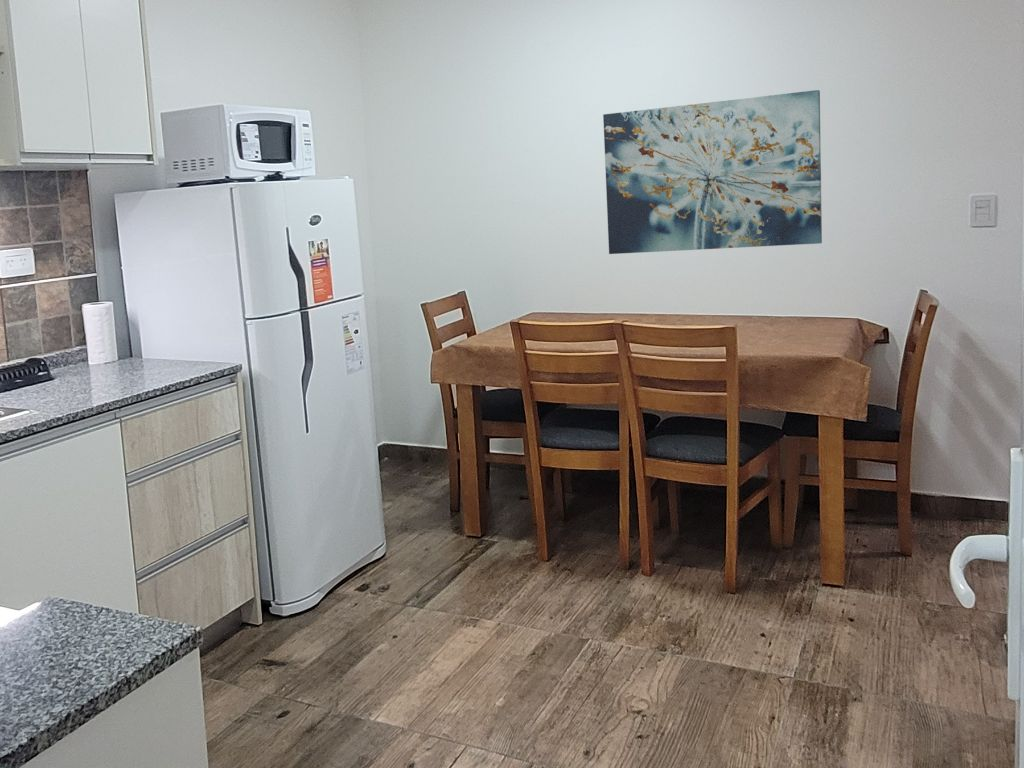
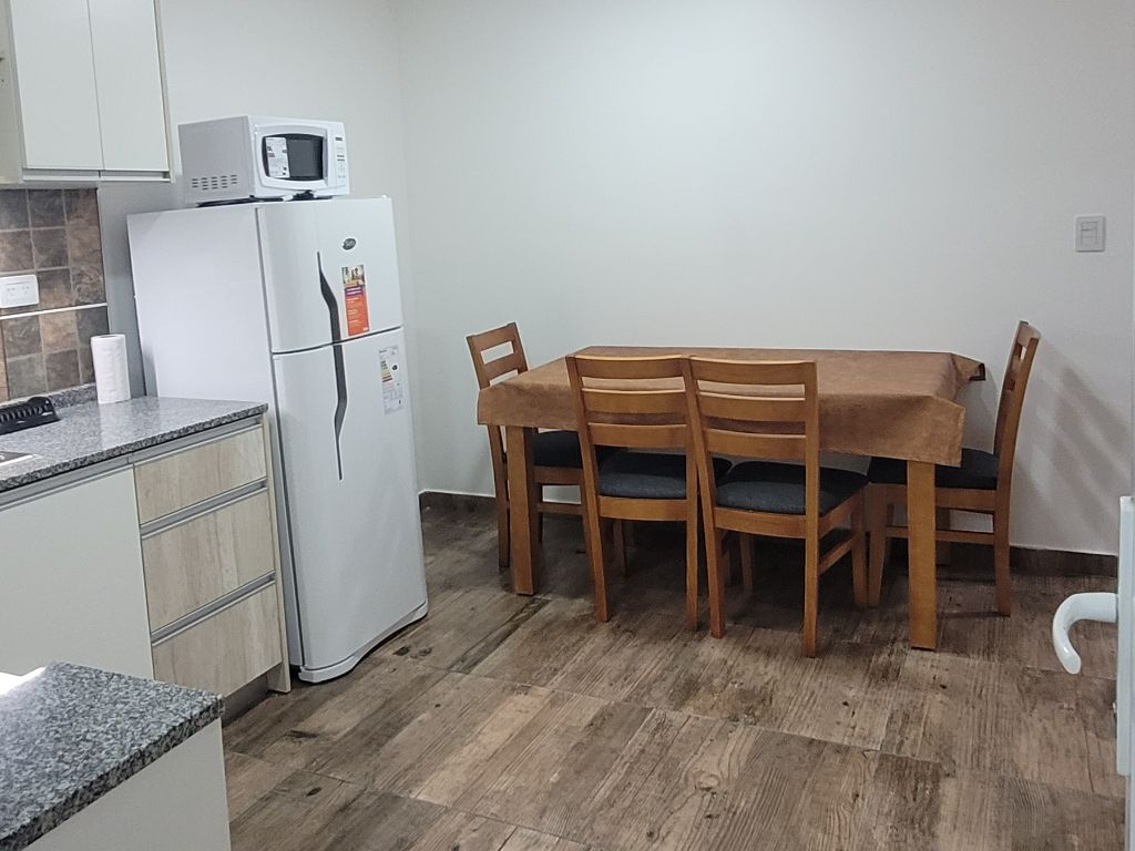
- wall art [602,89,823,255]
